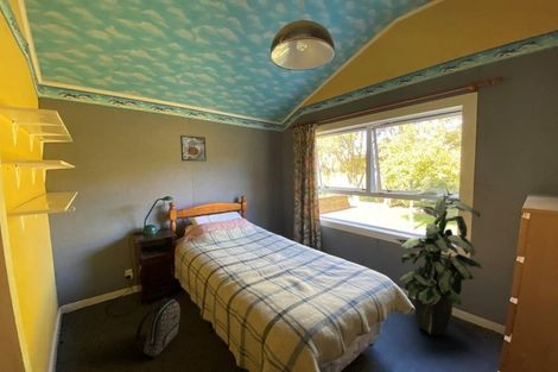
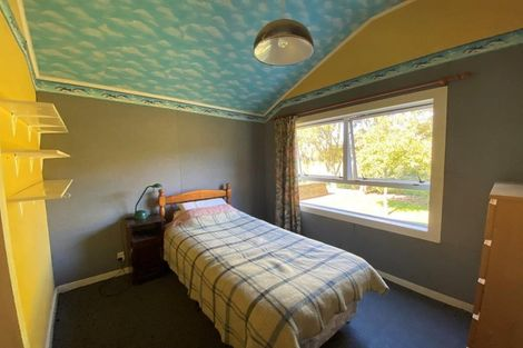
- indoor plant [394,190,483,336]
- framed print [179,134,208,162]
- backpack [135,297,182,359]
